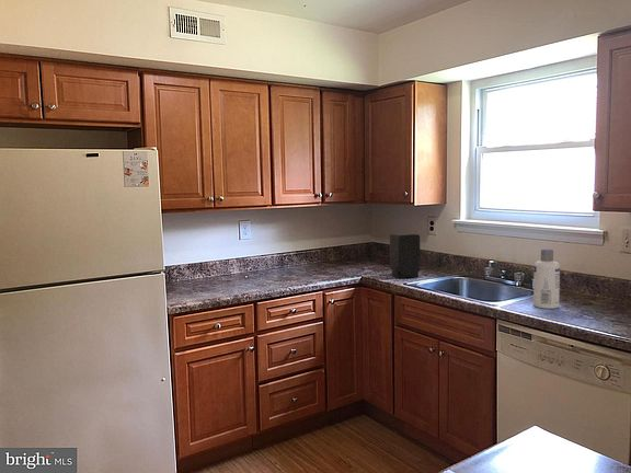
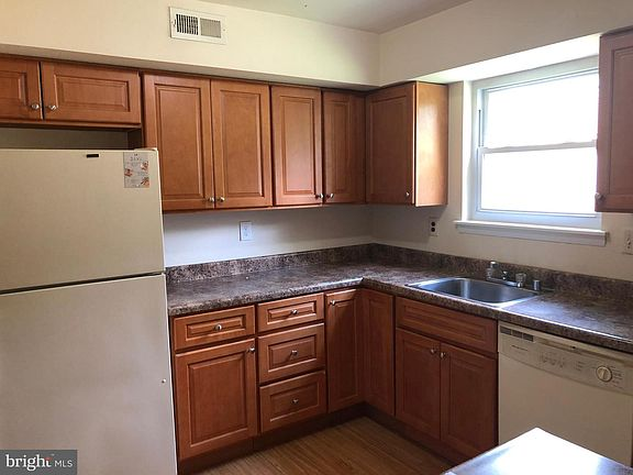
- screw cap bottle [532,249,561,310]
- speaker [389,232,421,279]
